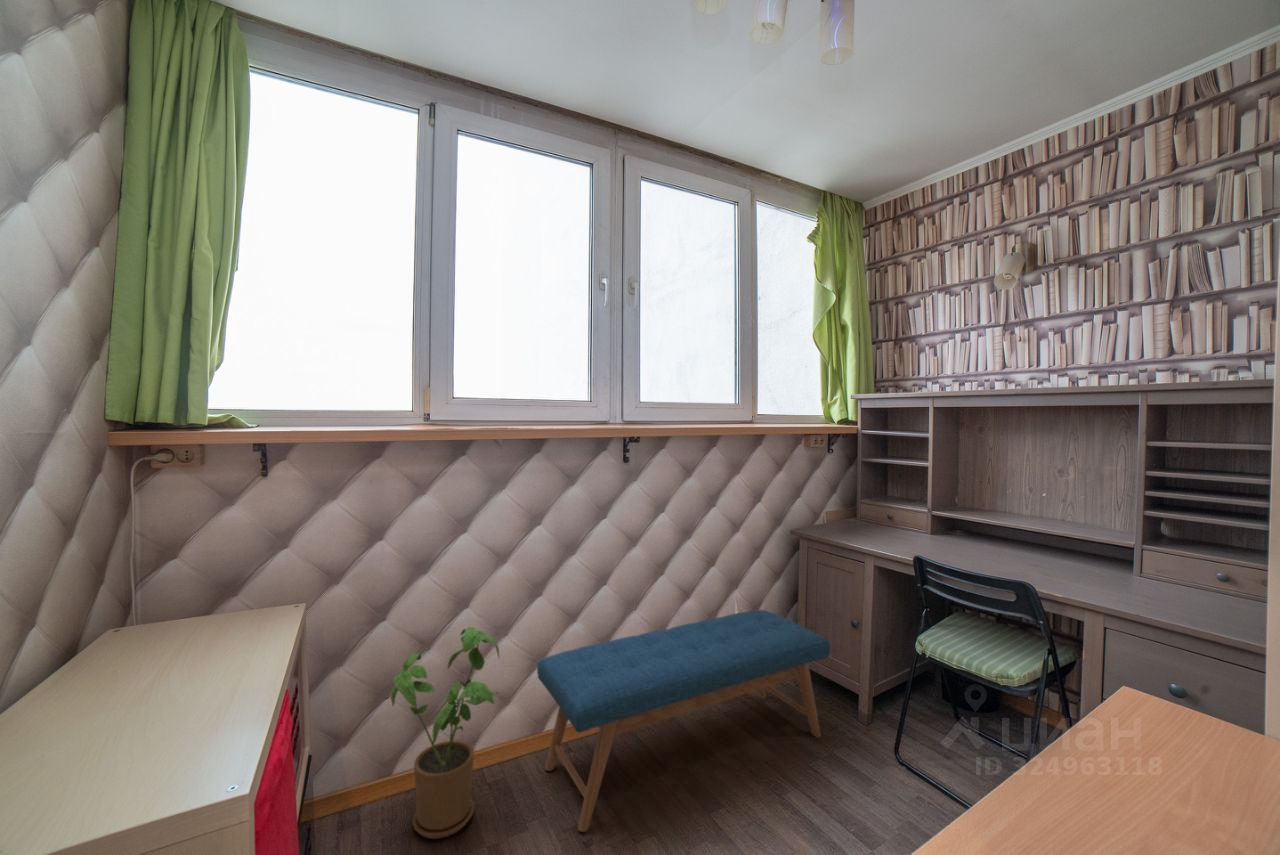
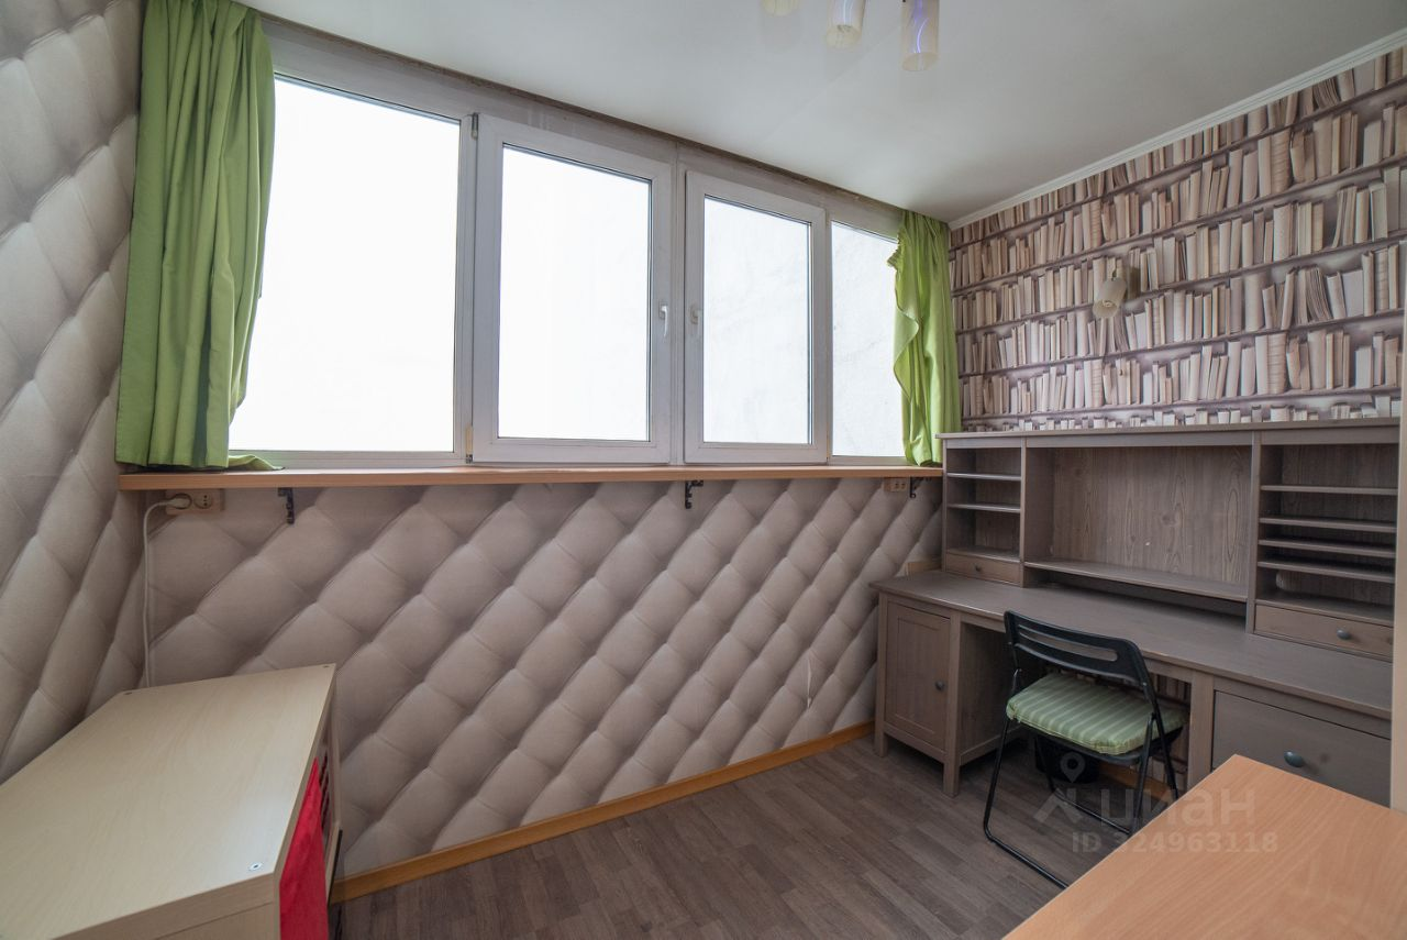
- bench [536,609,831,833]
- house plant [390,626,501,840]
